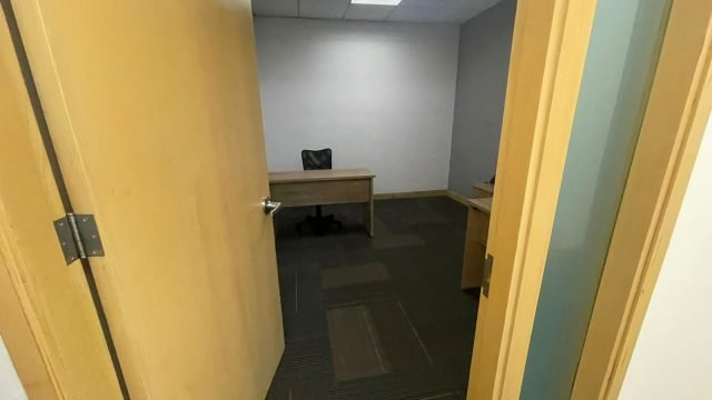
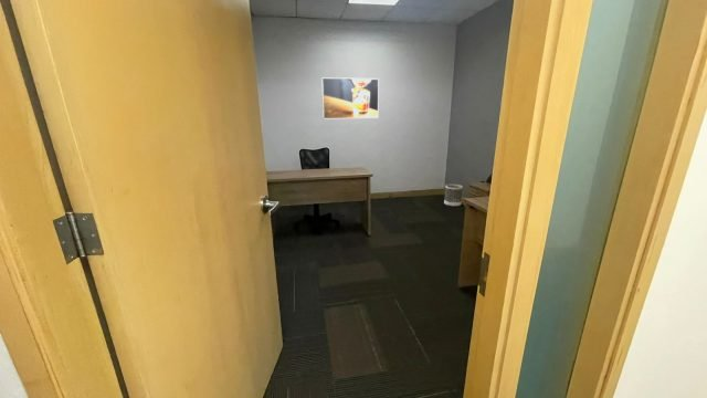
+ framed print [320,76,380,119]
+ wastebasket [443,184,464,207]
